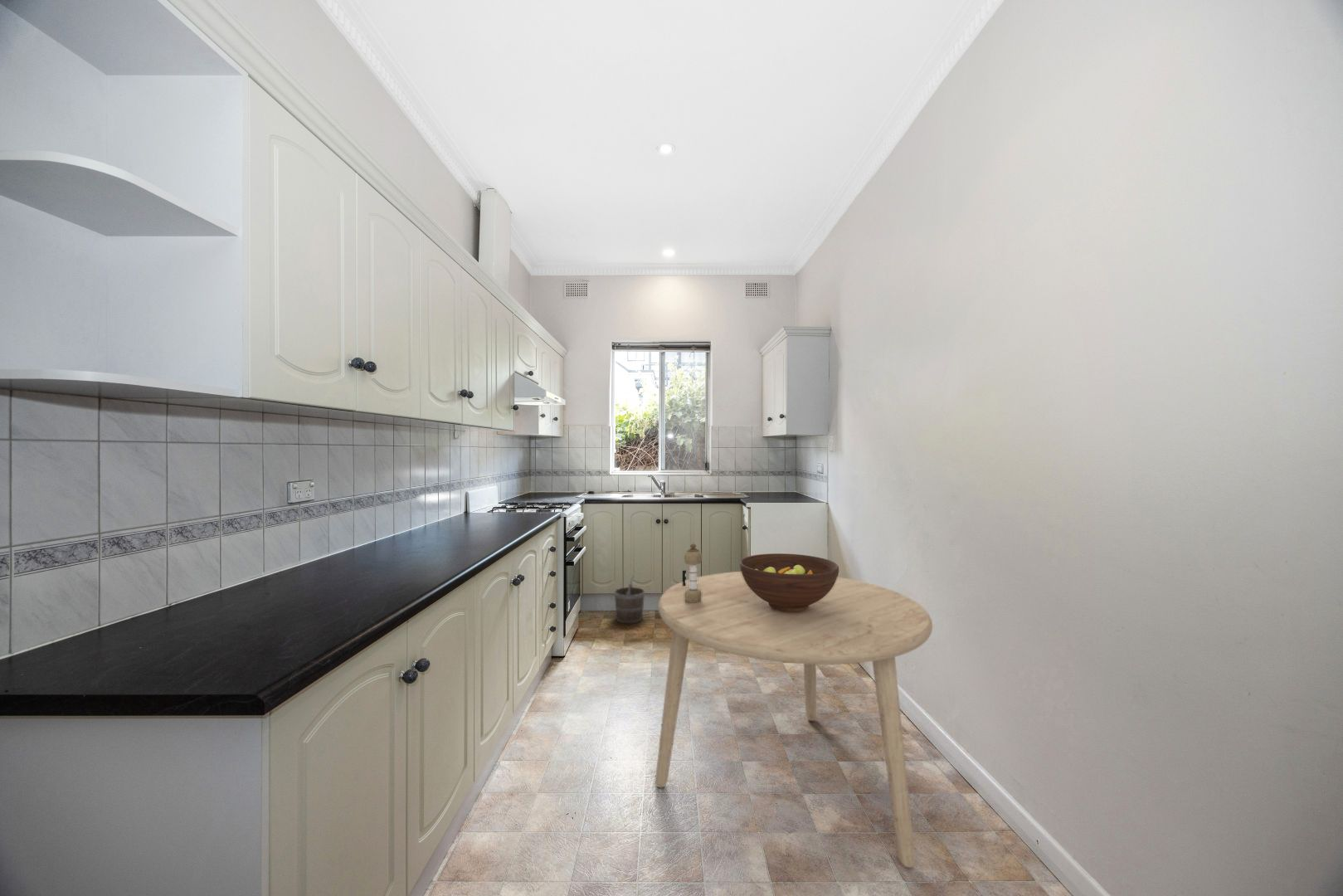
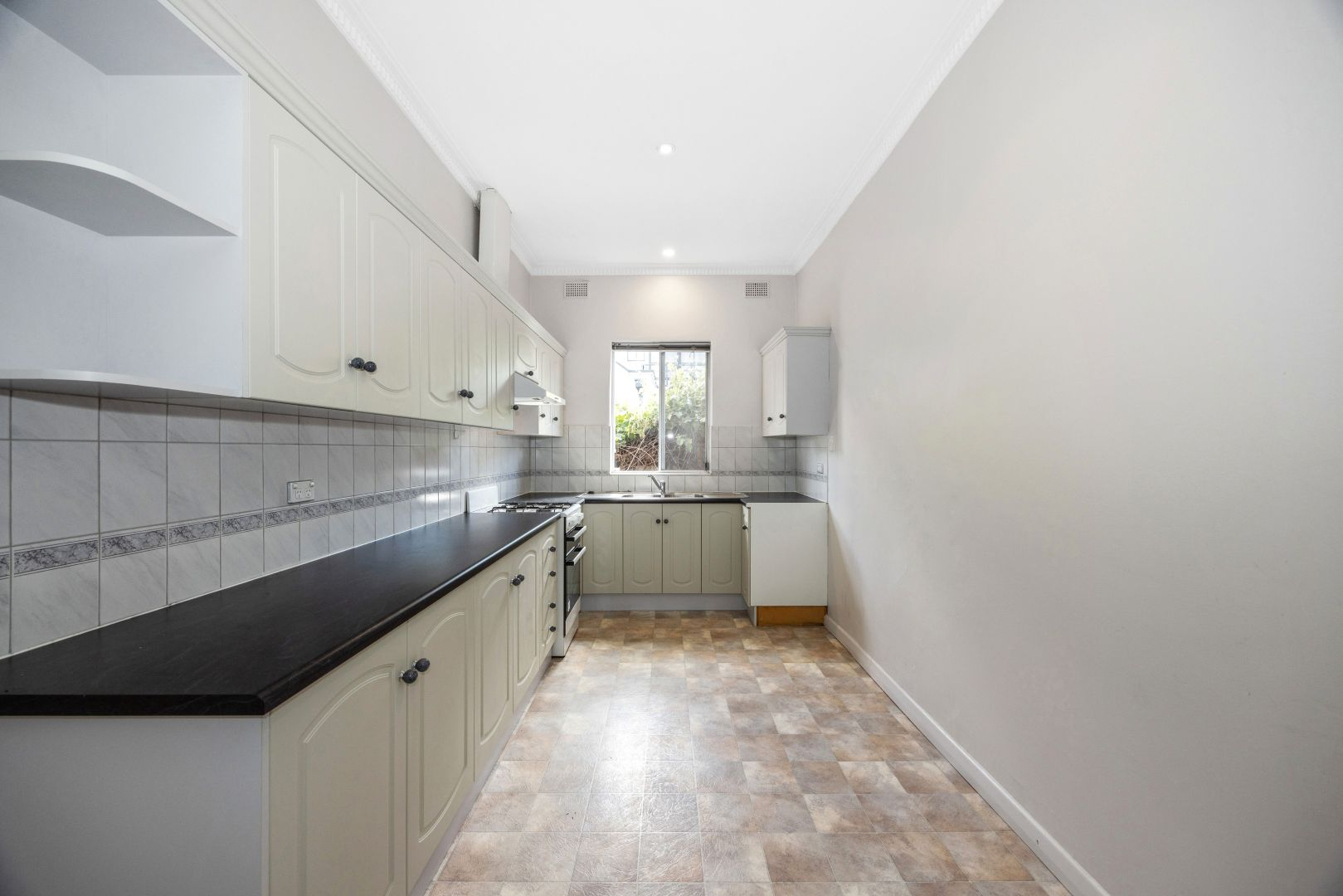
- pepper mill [682,543,703,604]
- dining table [654,571,933,869]
- bucket [613,572,645,624]
- fruit bowl [739,553,839,612]
